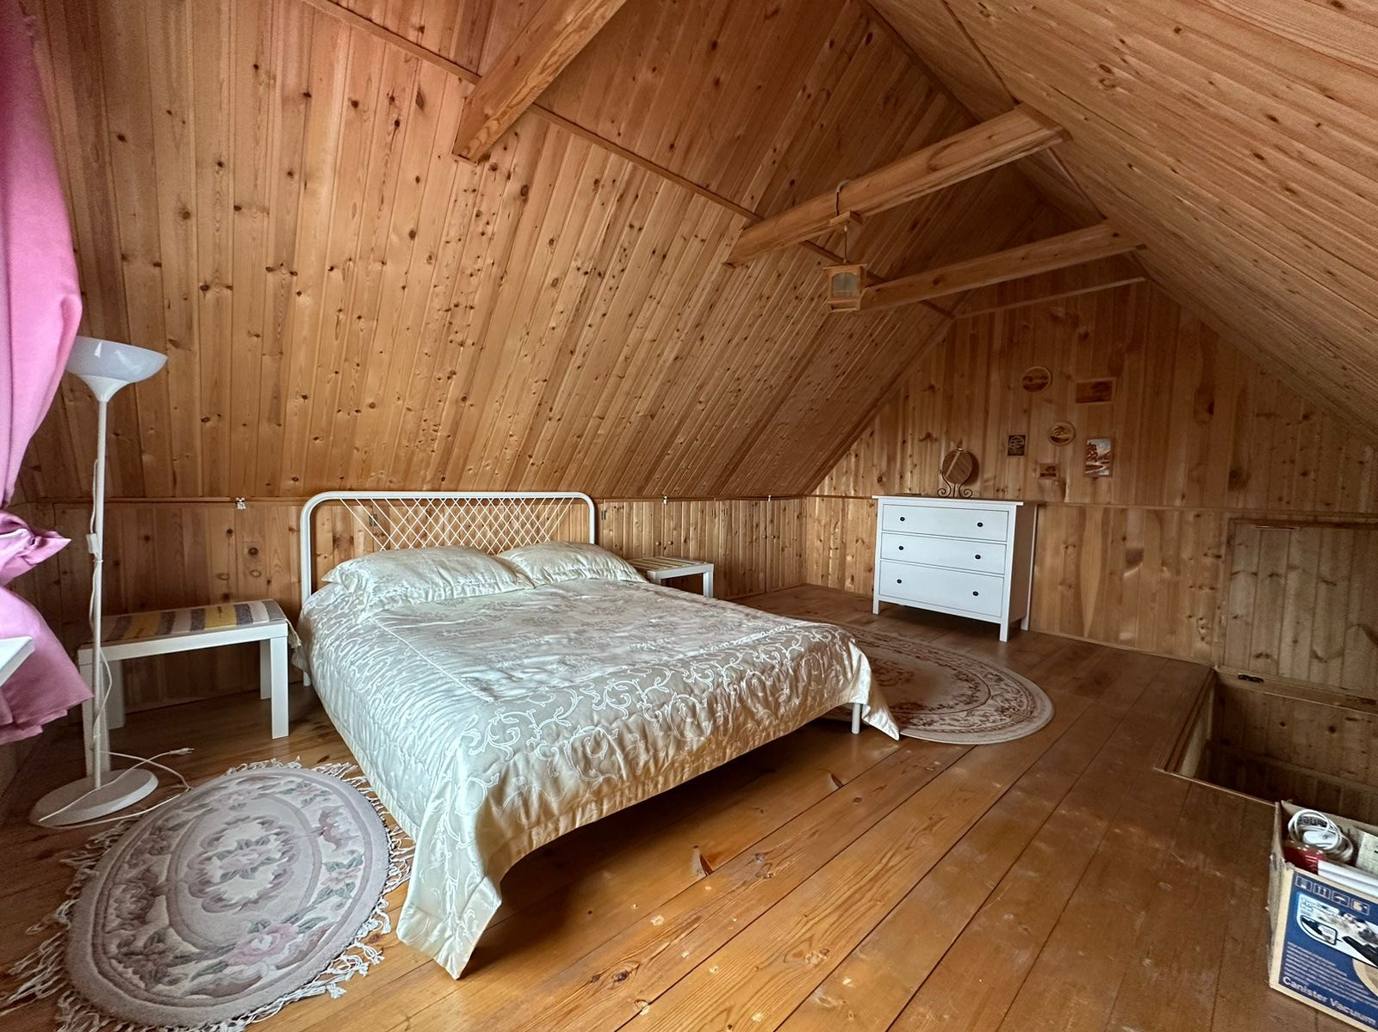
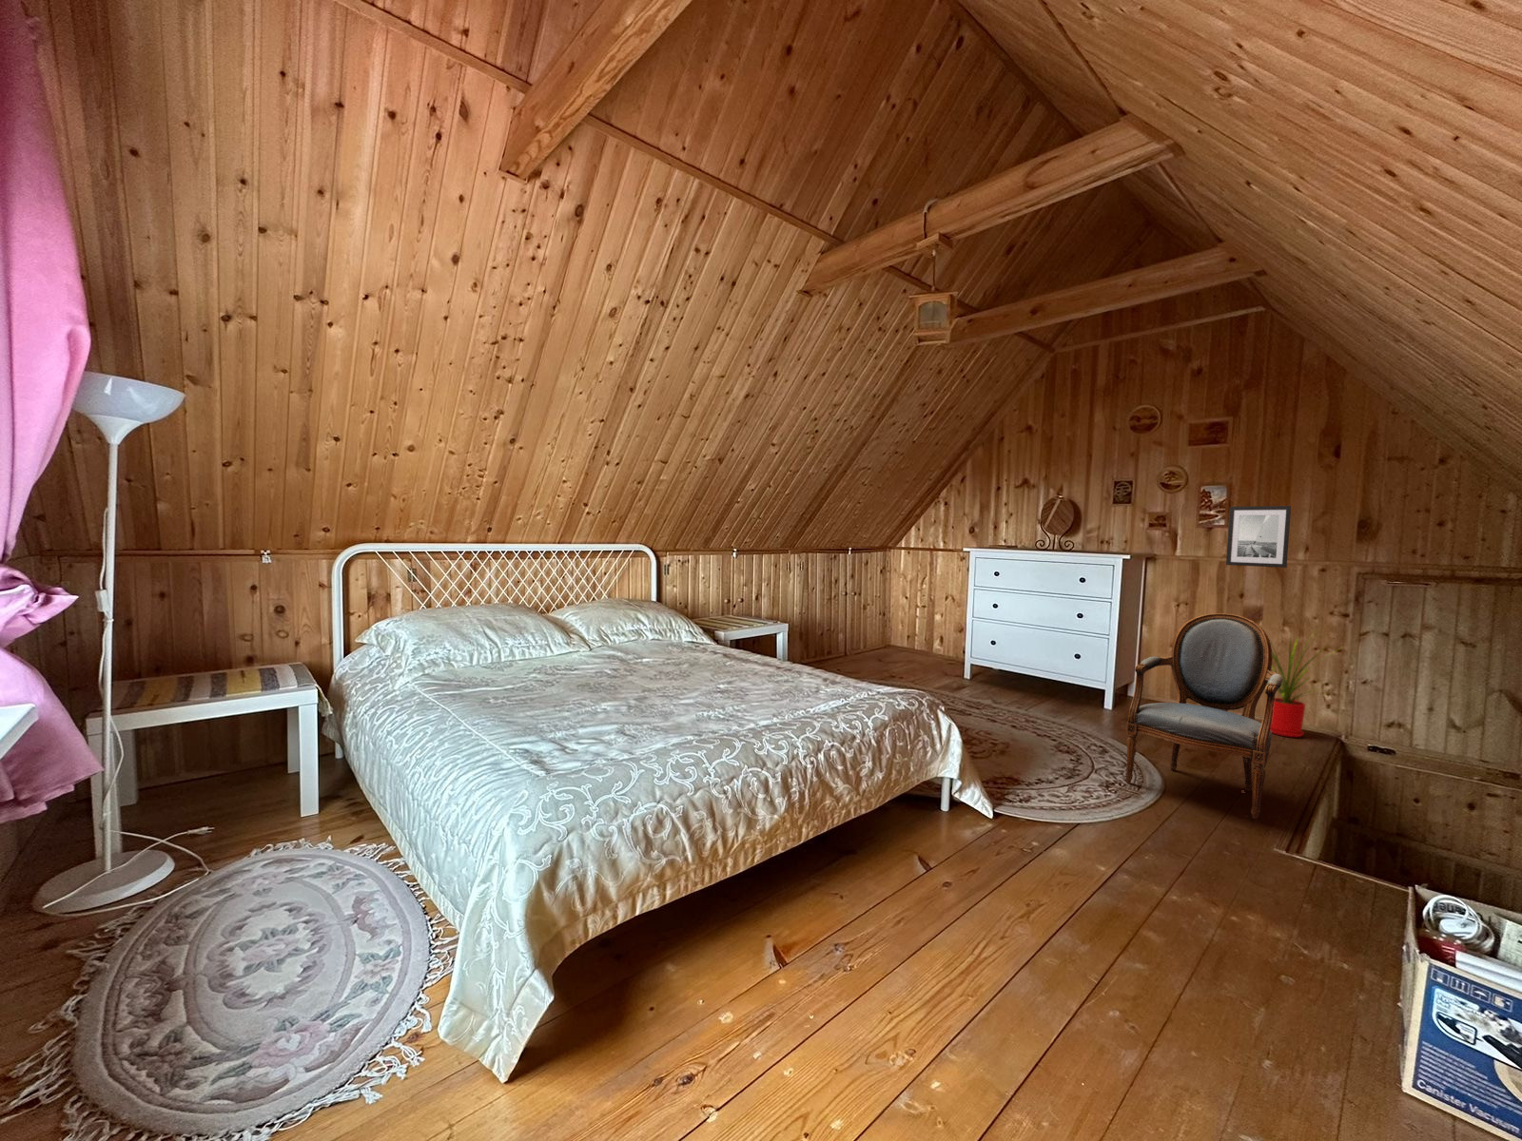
+ house plant [1260,624,1347,738]
+ armchair [1125,612,1284,820]
+ wall art [1225,505,1292,568]
